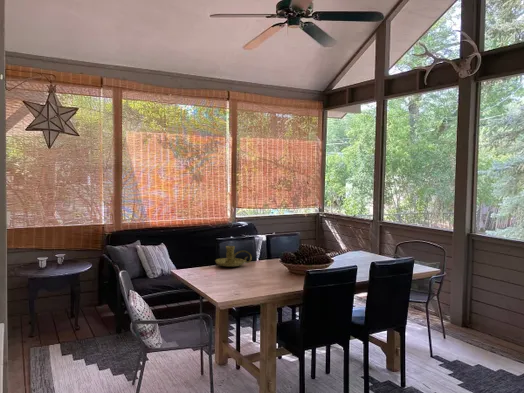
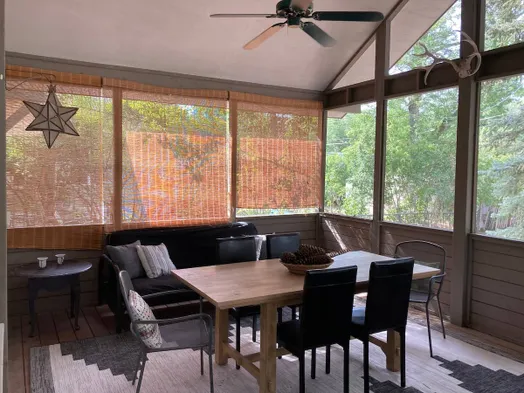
- candle holder [214,245,253,268]
